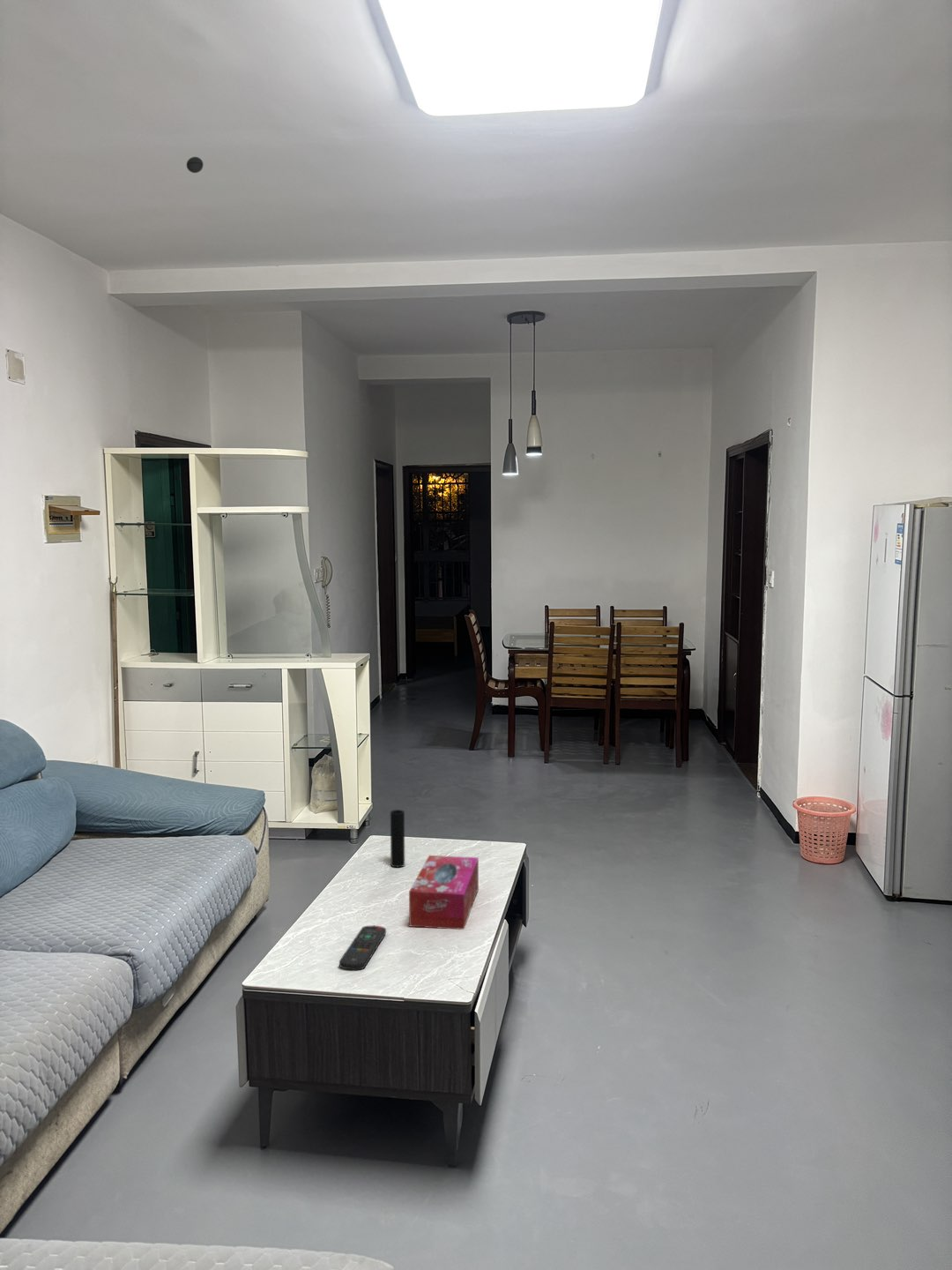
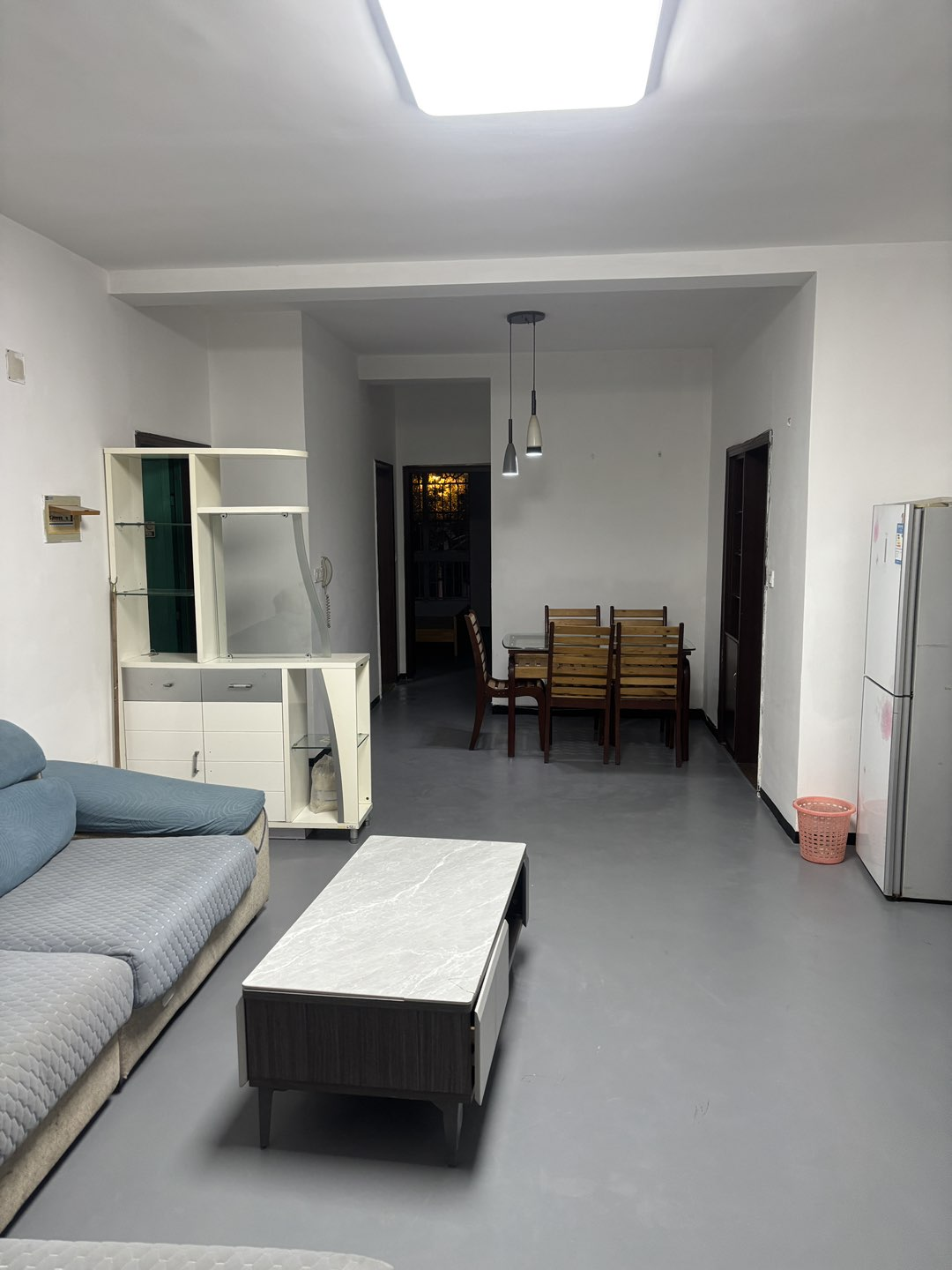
- remote control [338,925,387,971]
- cup [390,809,405,868]
- smoke detector [186,156,204,174]
- tissue box [408,855,480,930]
